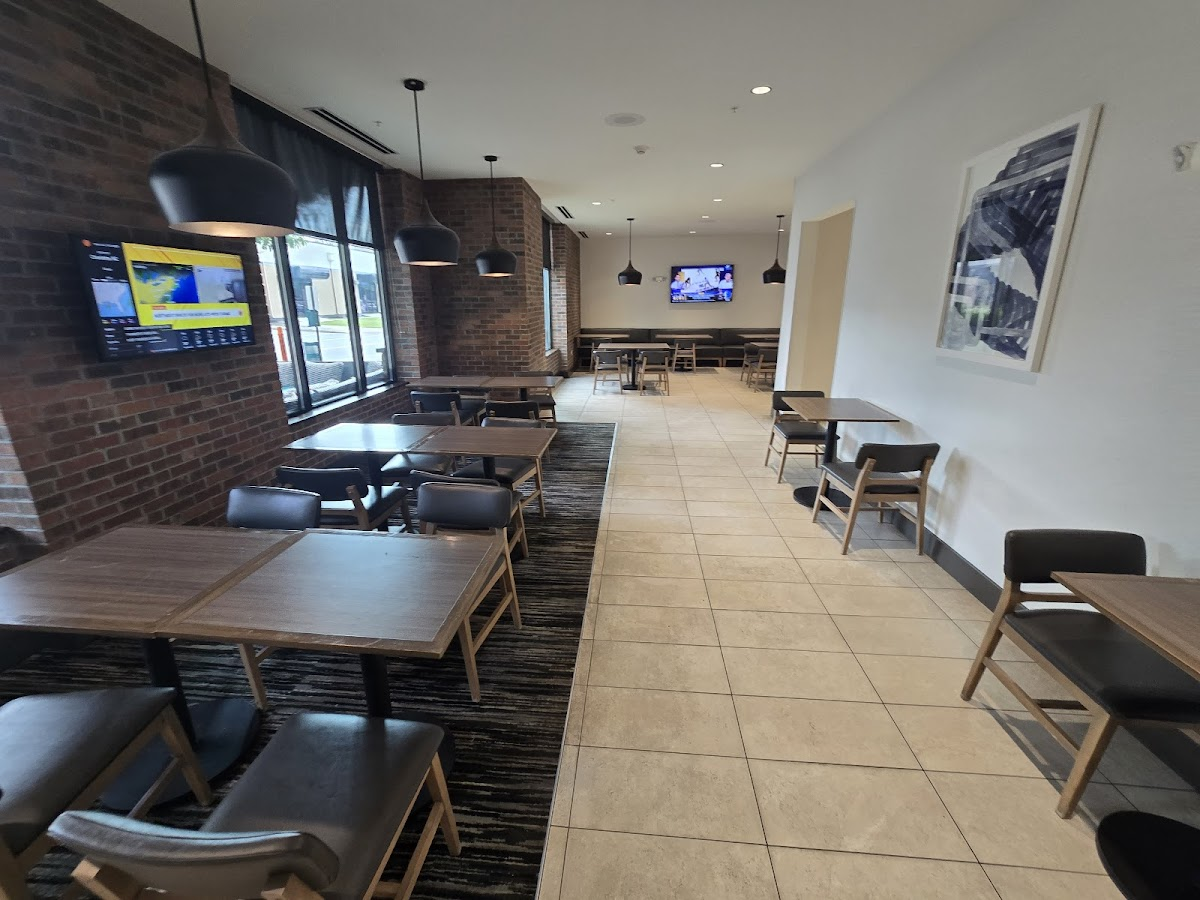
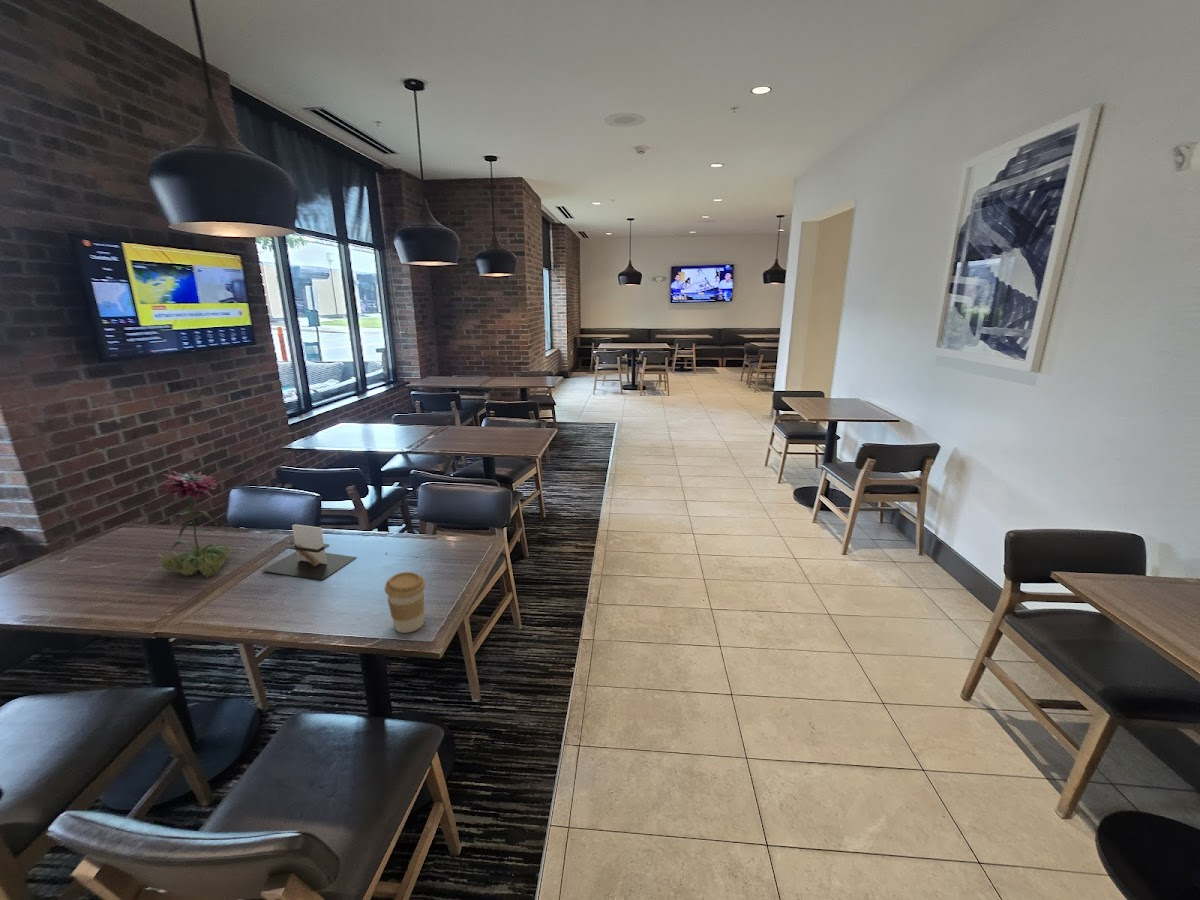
+ flower [151,470,235,580]
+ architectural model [260,524,357,581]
+ coffee cup [384,571,426,634]
